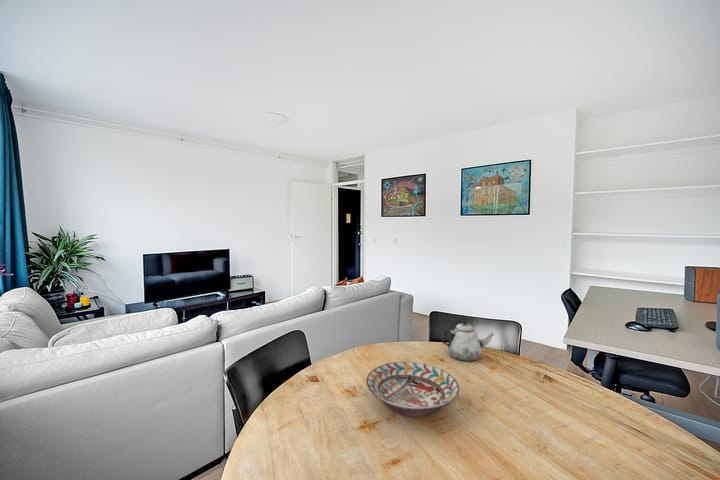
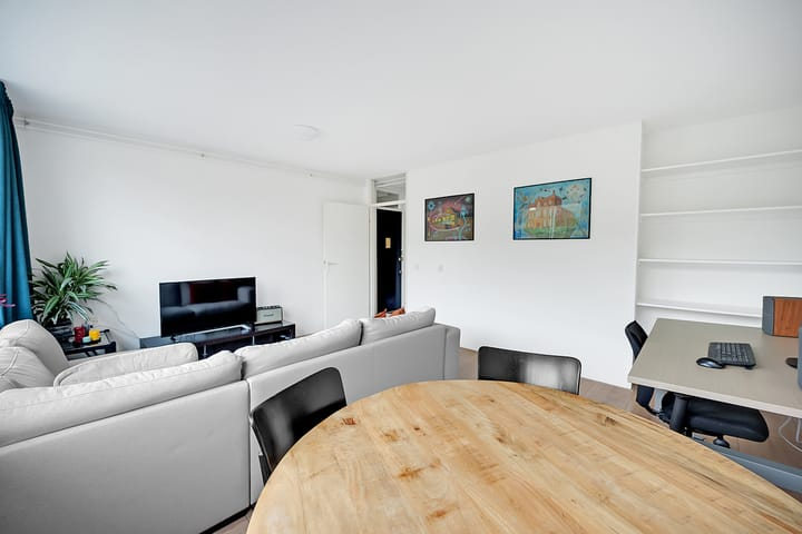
- decorative bowl [365,361,460,418]
- teapot [441,321,495,362]
